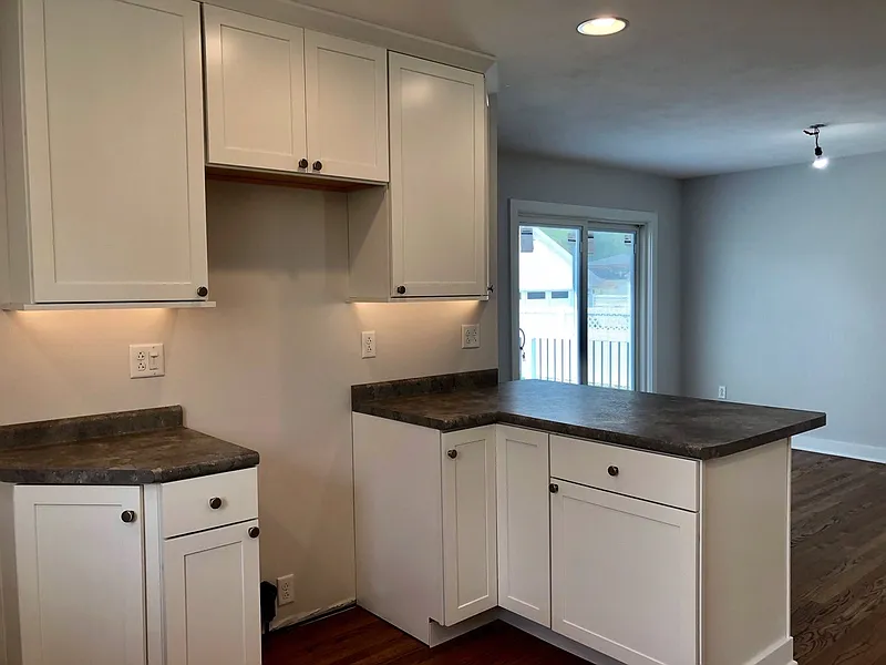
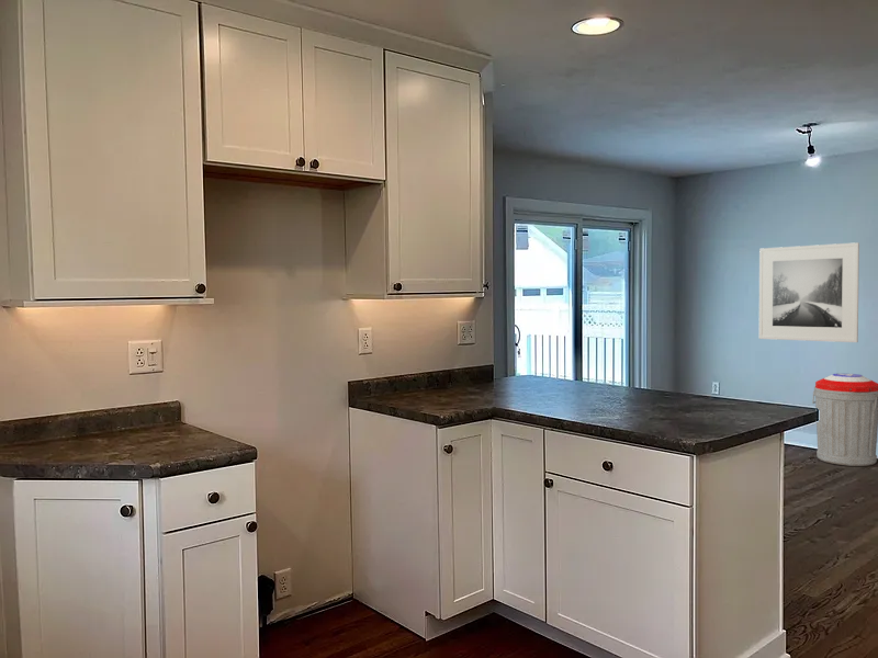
+ trash can [811,373,878,467]
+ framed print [758,241,860,343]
